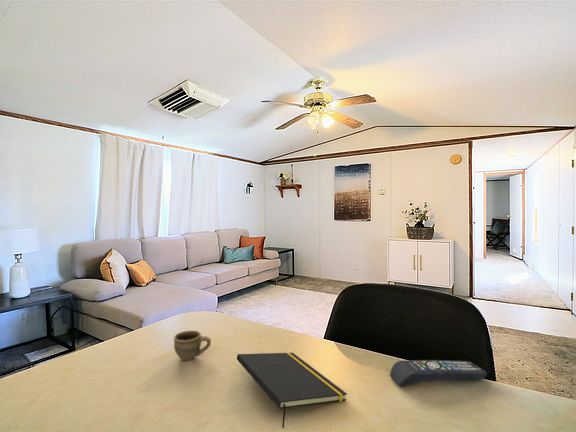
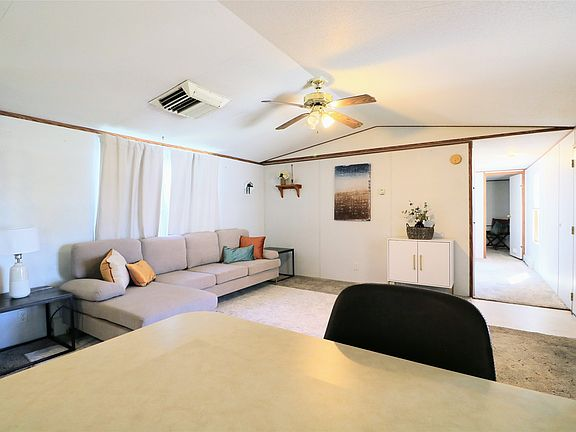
- cup [172,330,212,361]
- remote control [389,359,488,387]
- notepad [236,352,348,429]
